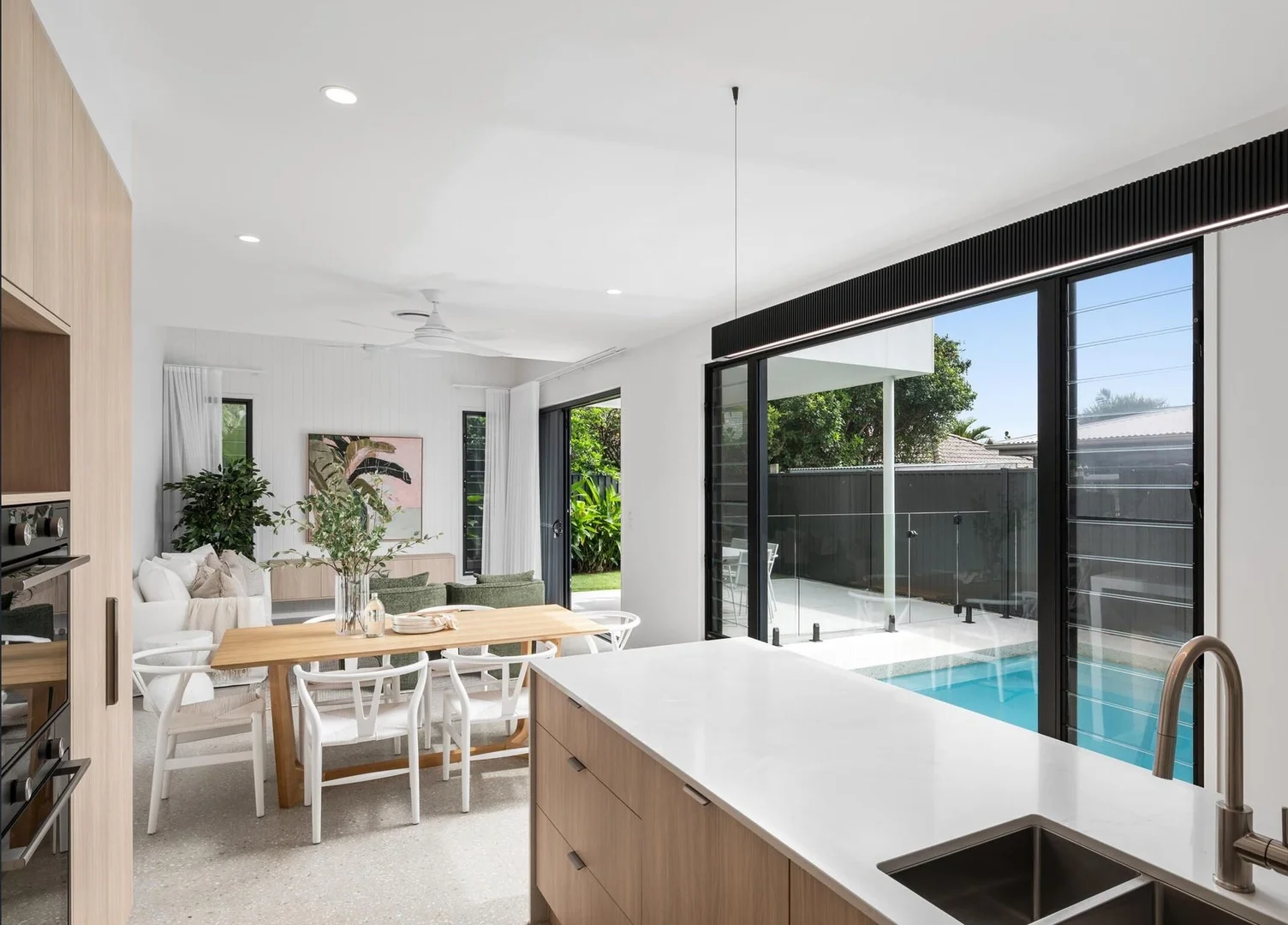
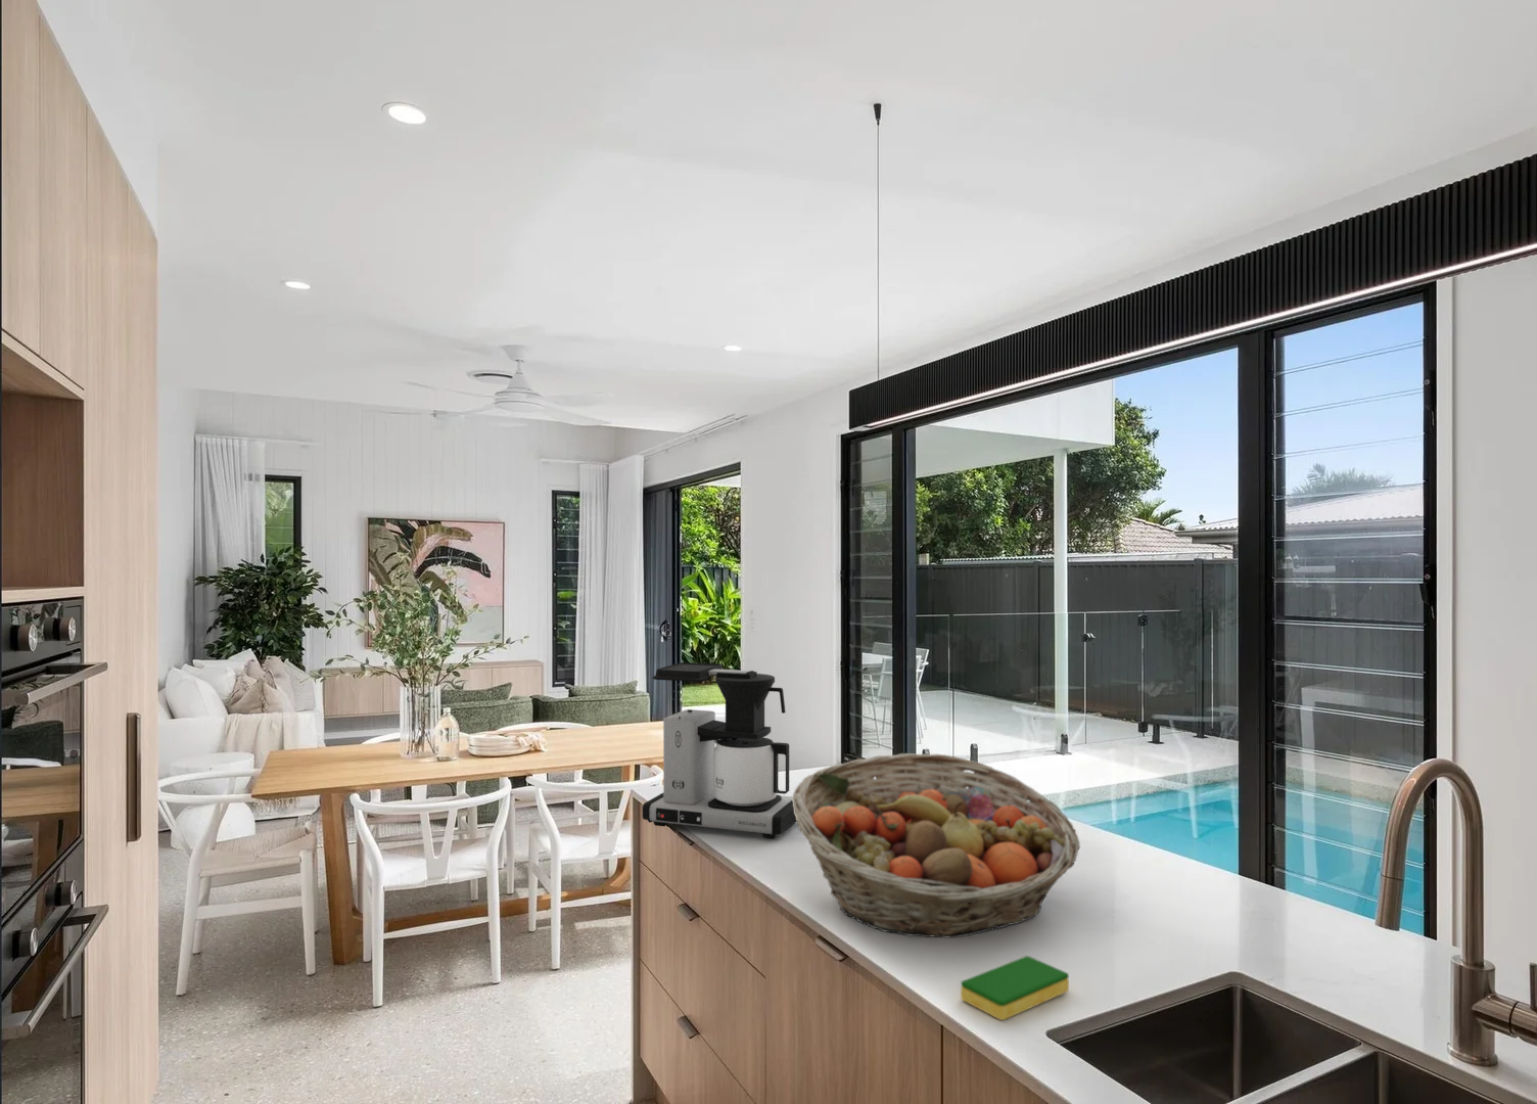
+ fruit basket [791,752,1081,938]
+ dish sponge [959,955,1070,1022]
+ coffee maker [642,661,797,839]
